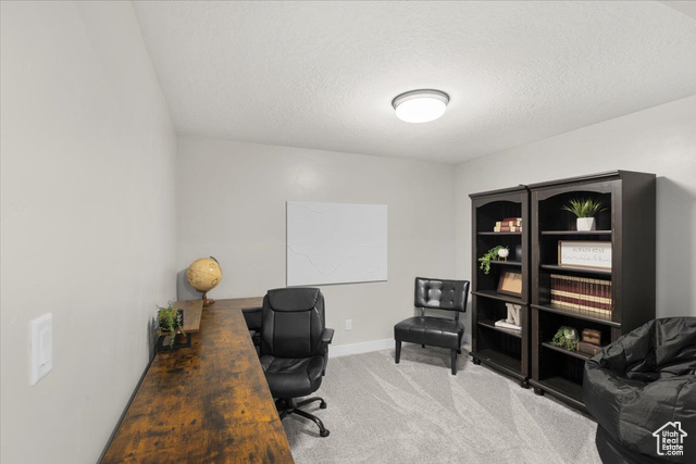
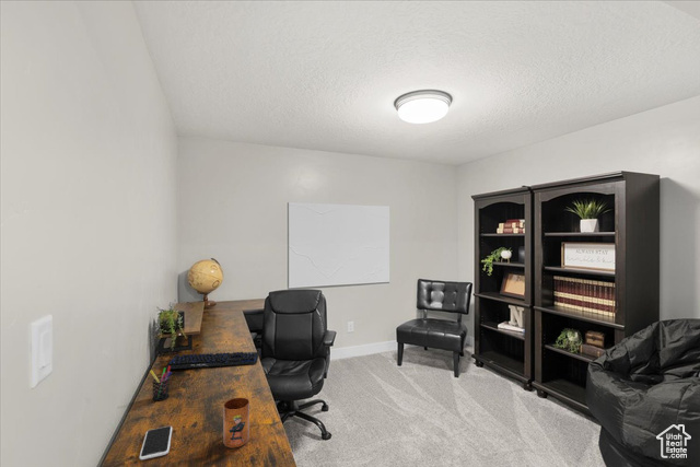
+ pen holder [149,366,173,401]
+ smartphone [138,425,173,460]
+ mug [222,397,250,450]
+ keyboard [165,351,260,371]
